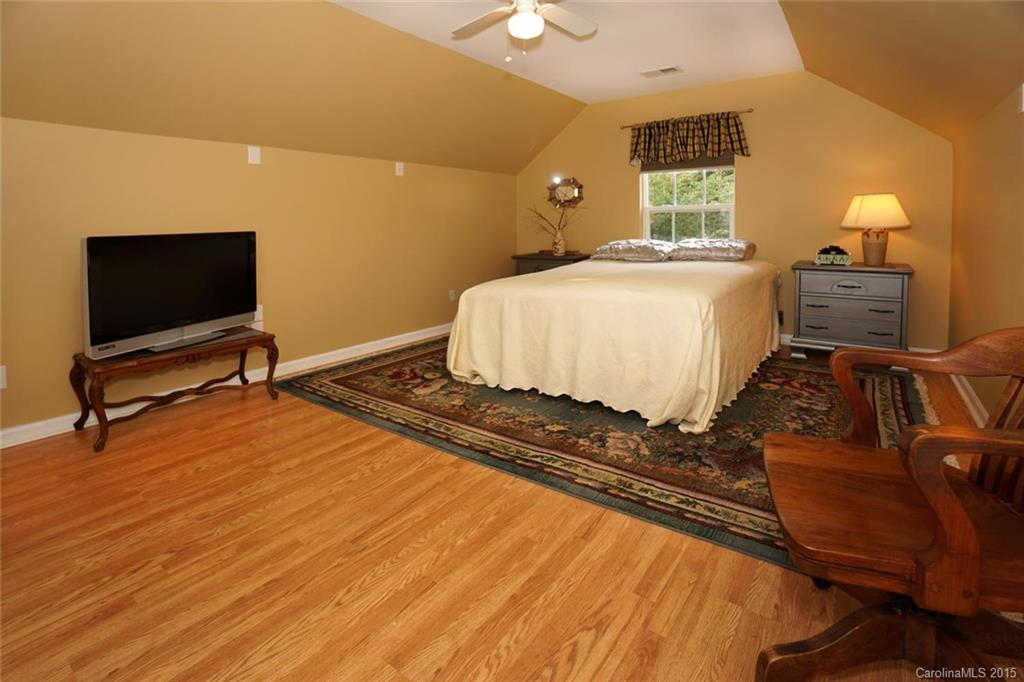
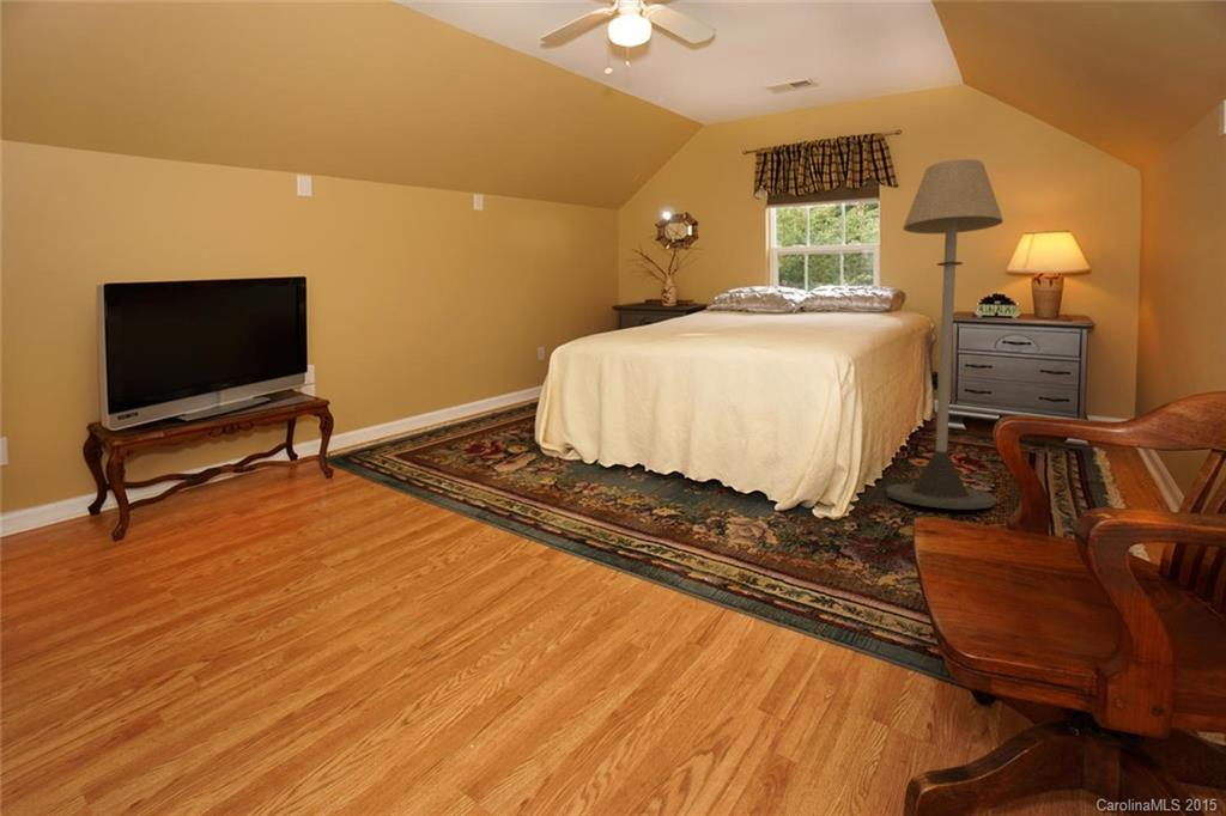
+ floor lamp [885,158,1005,510]
